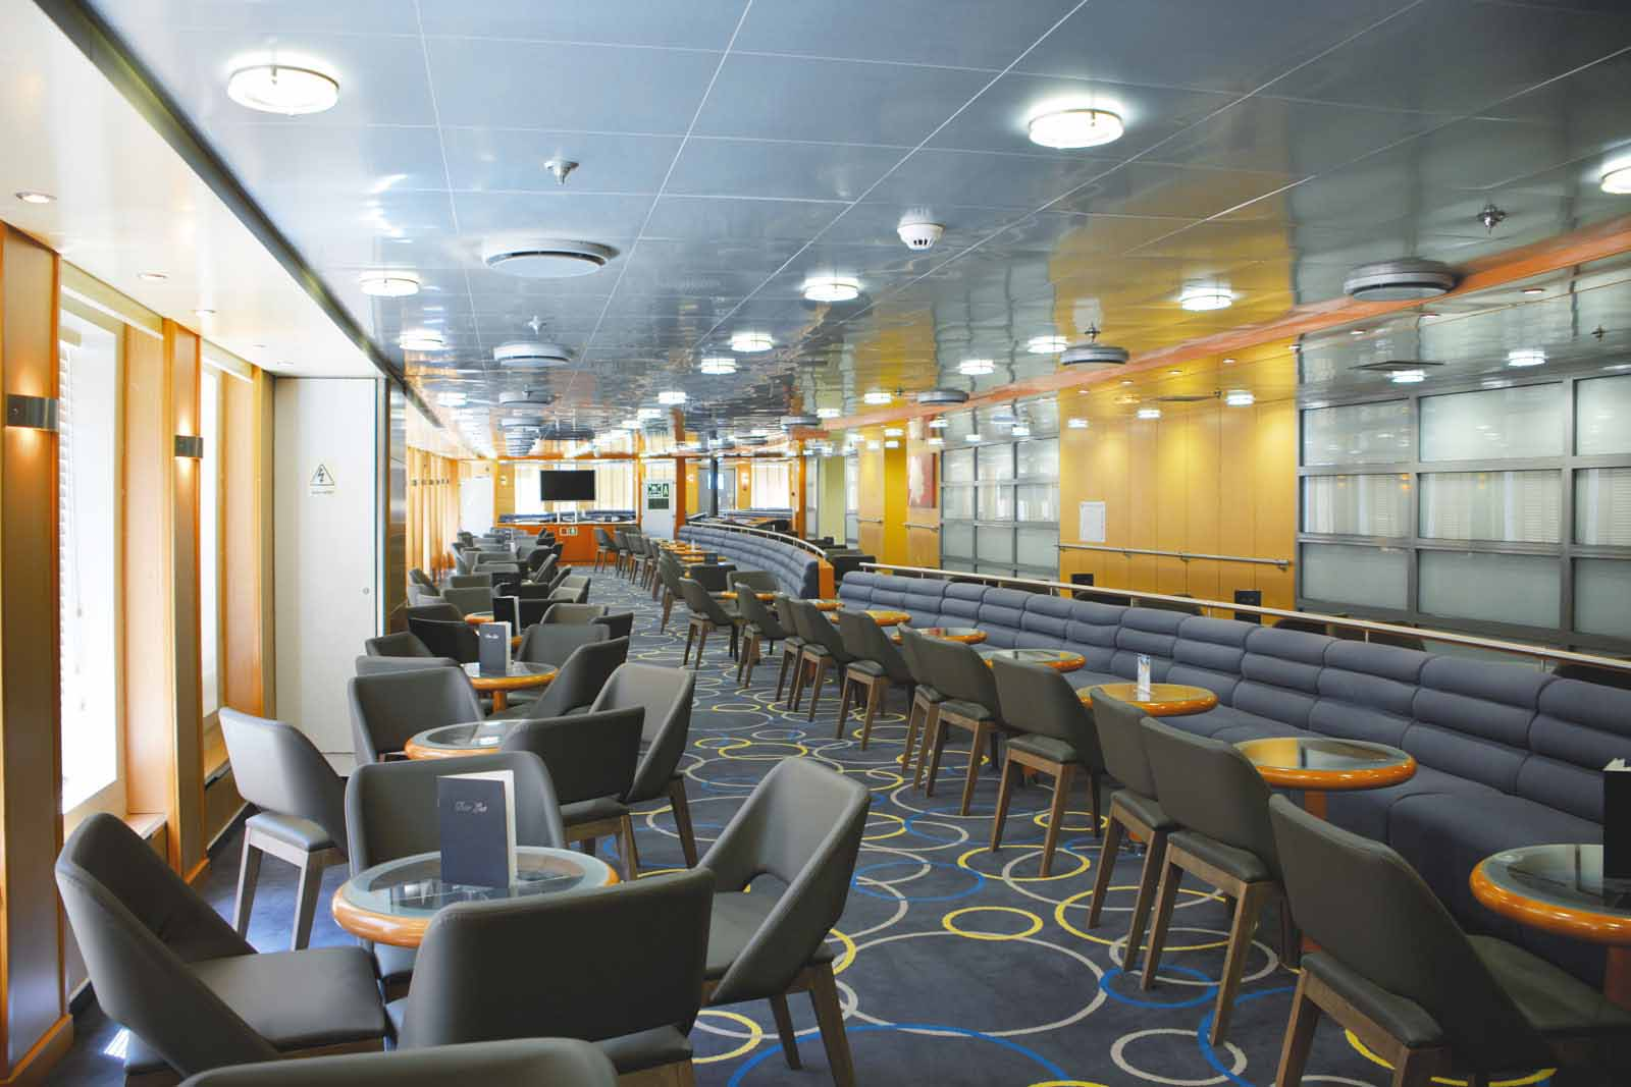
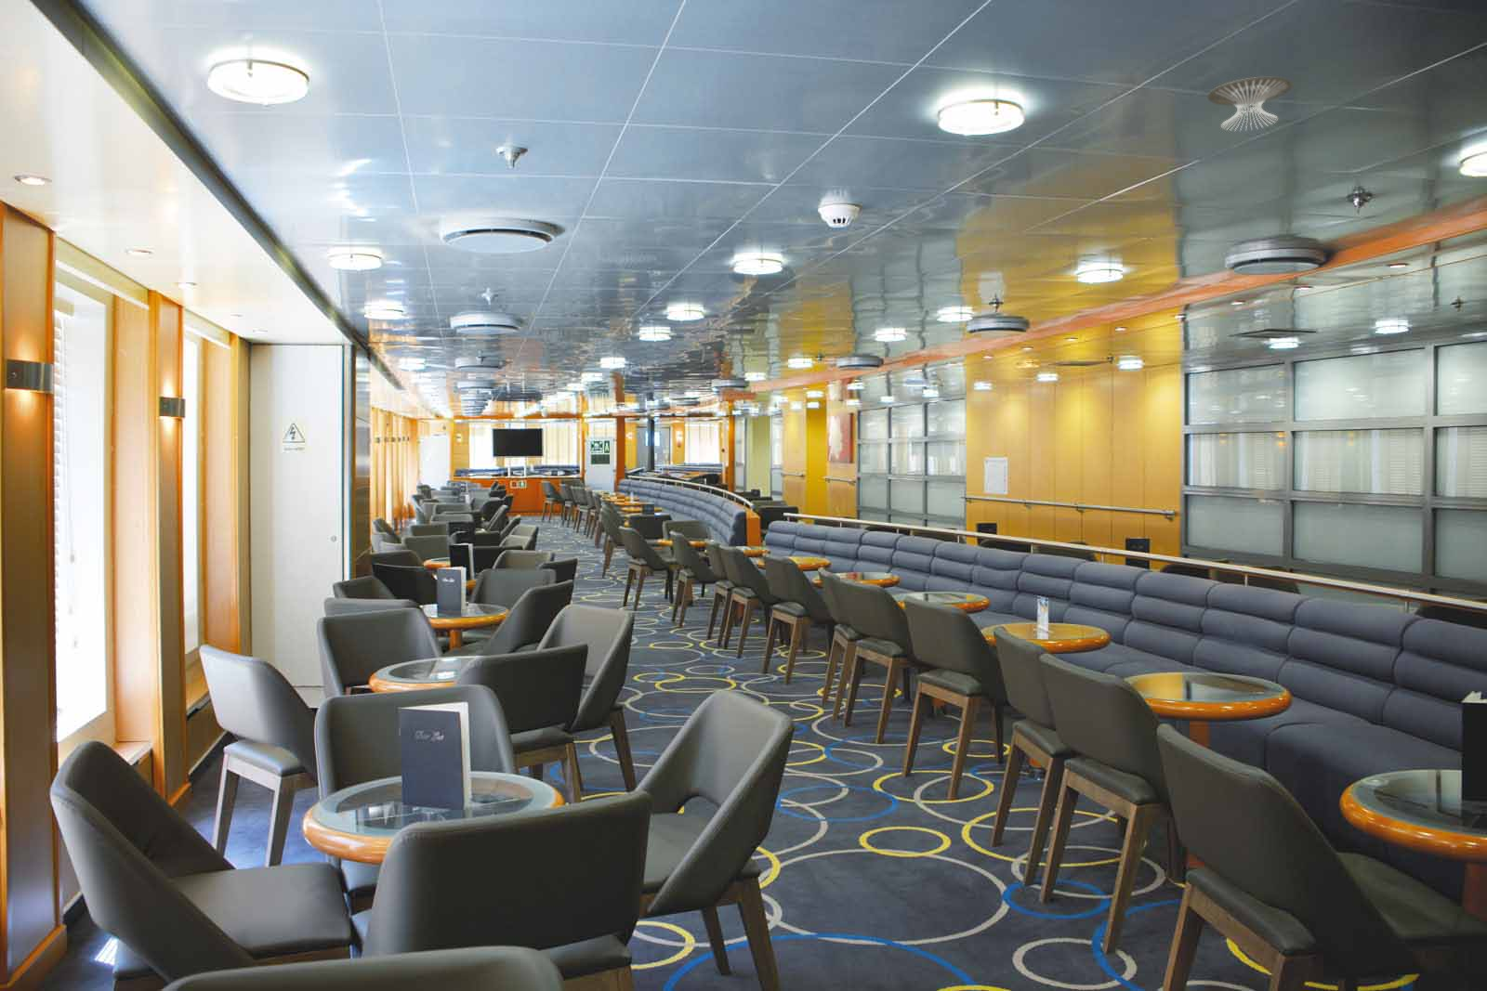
+ recessed light [1206,76,1293,132]
